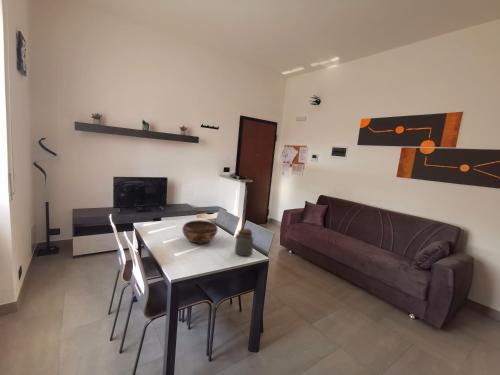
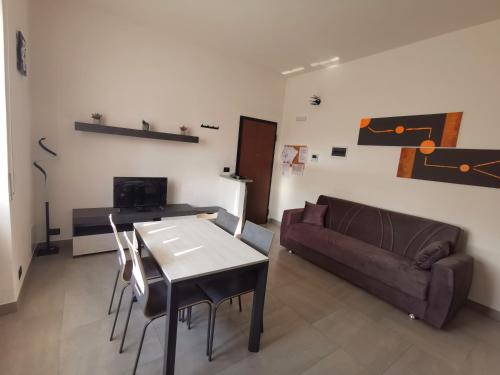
- jar [234,228,254,257]
- decorative bowl [181,219,219,244]
